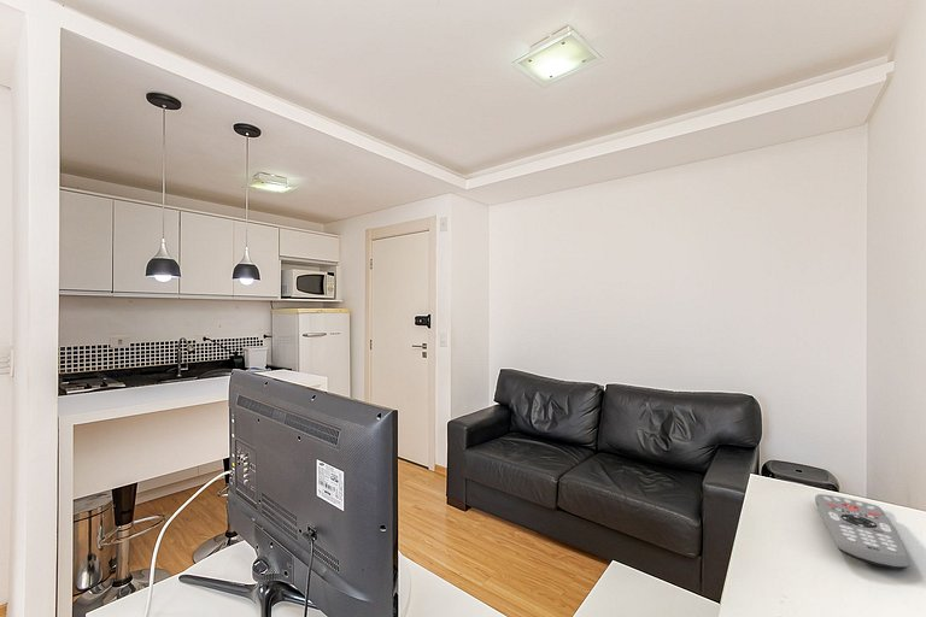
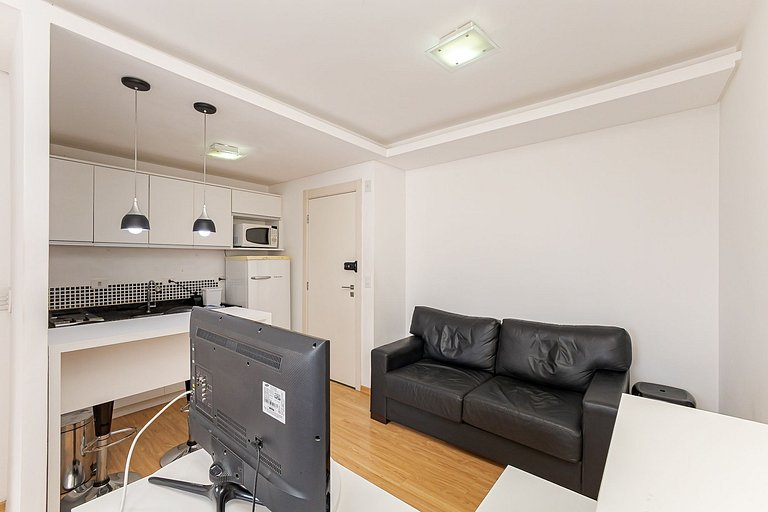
- remote control [814,493,912,570]
